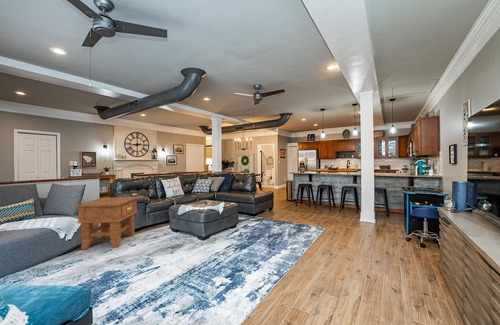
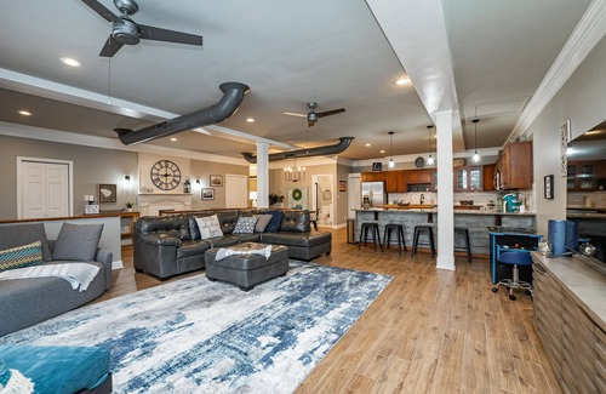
- side table [74,196,140,251]
